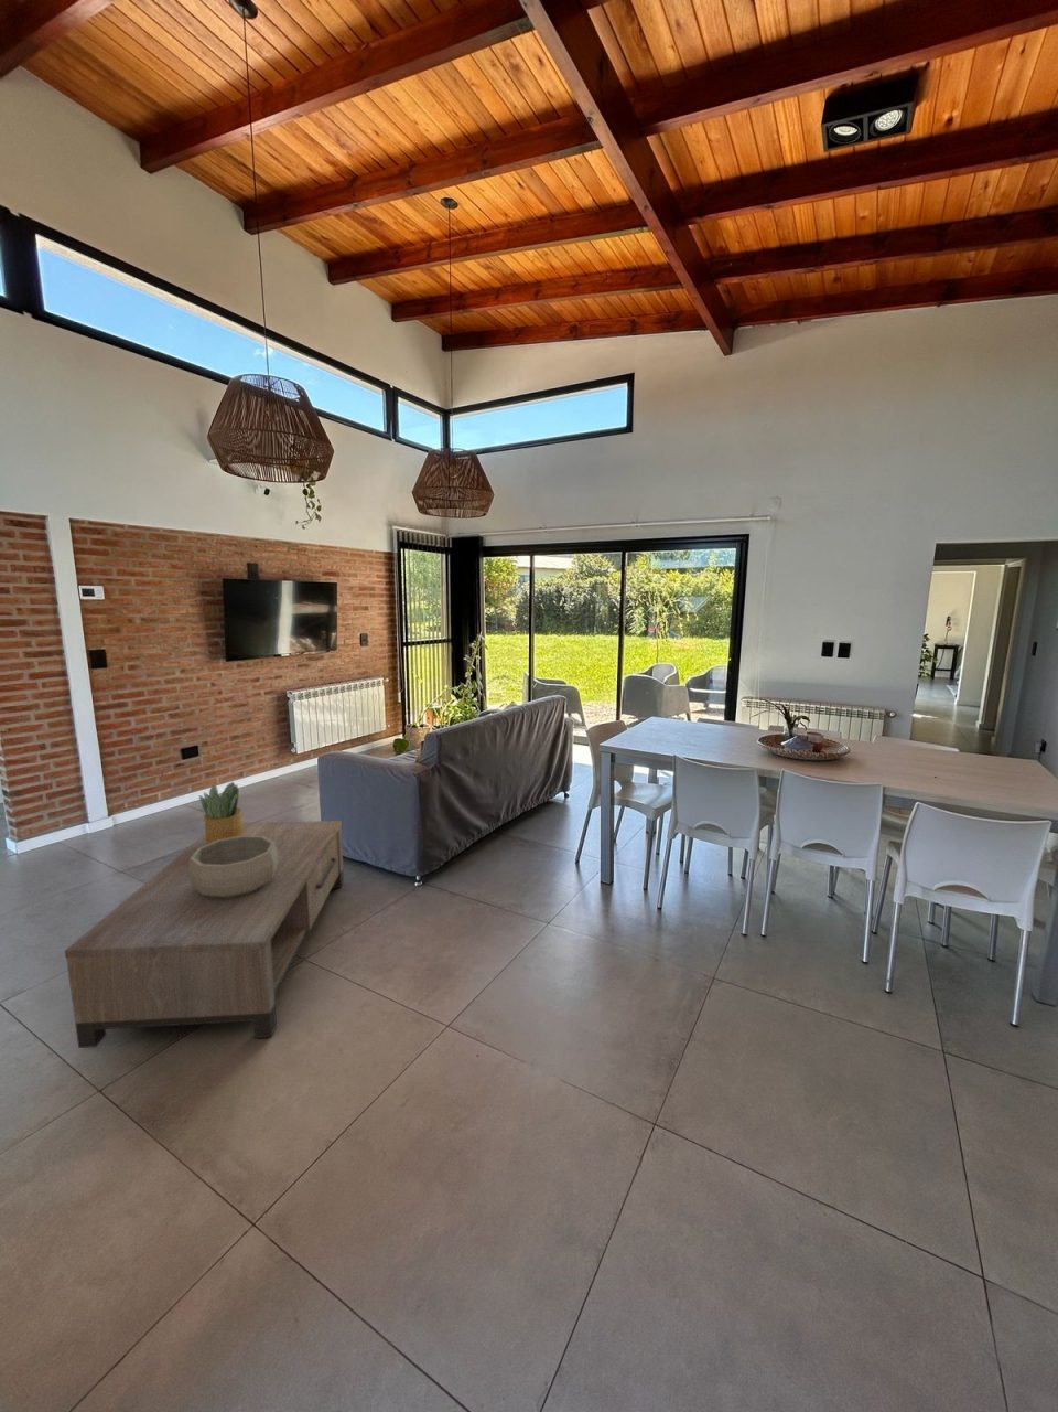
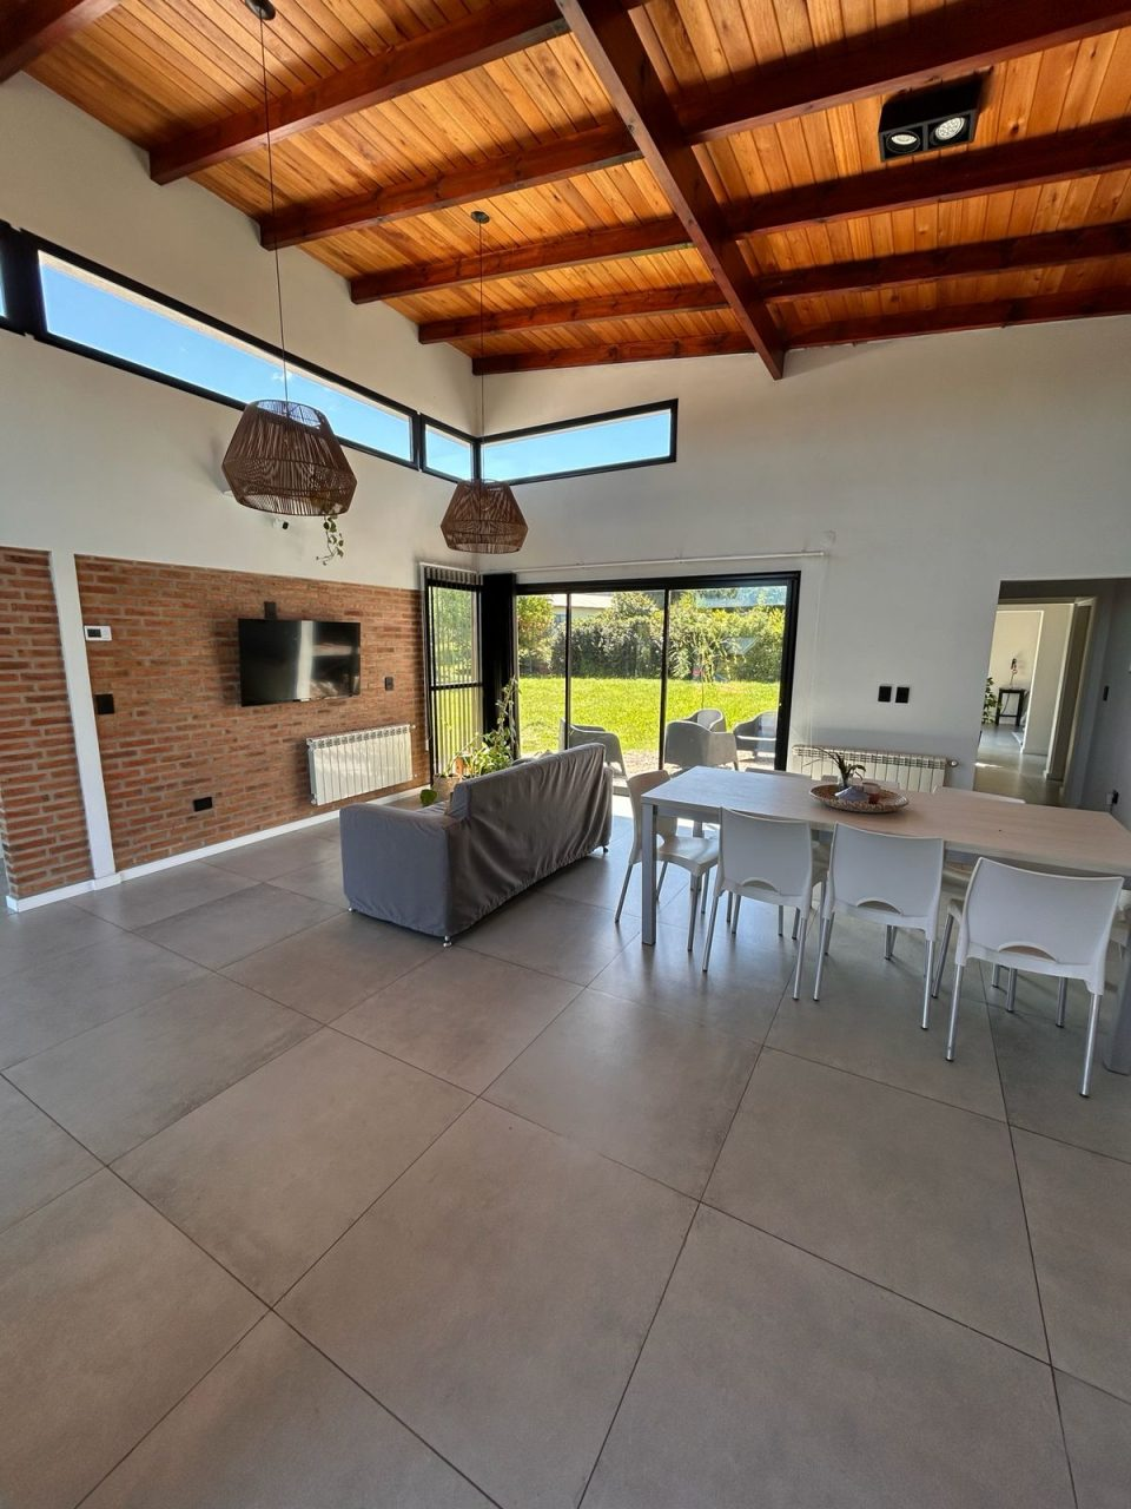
- coffee table [64,819,345,1050]
- decorative bowl [189,835,278,898]
- potted plant [198,780,243,844]
